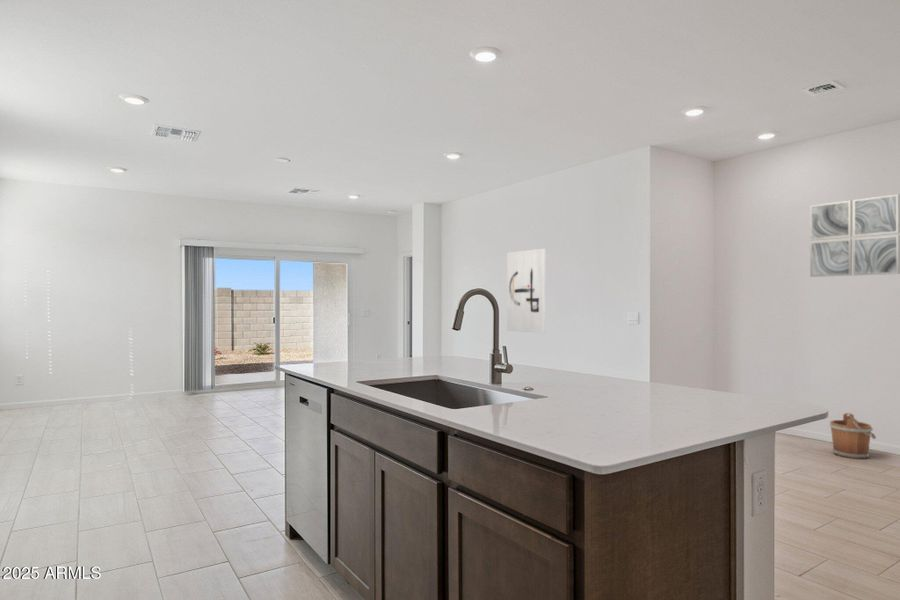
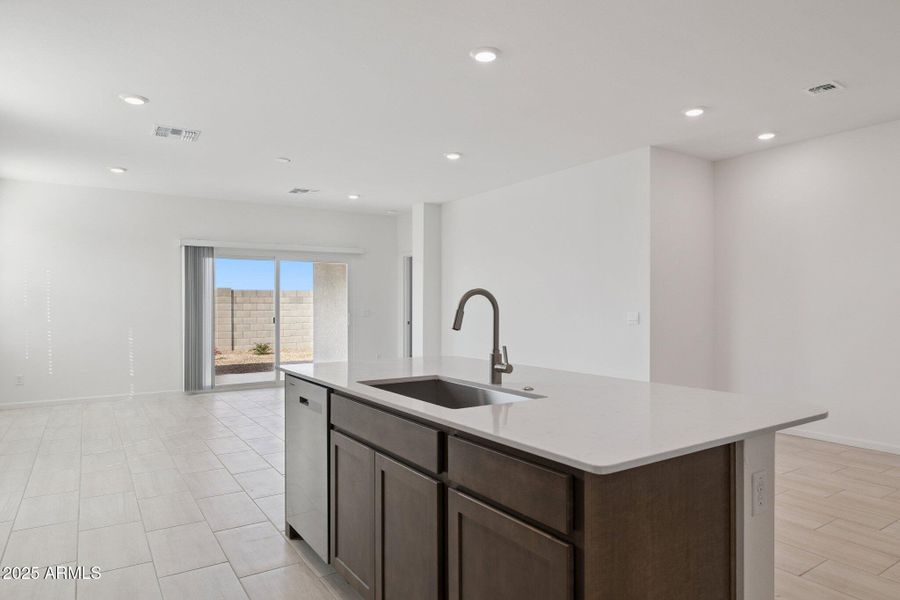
- wall art [809,193,900,278]
- wall art [506,248,547,334]
- bucket [829,412,877,460]
